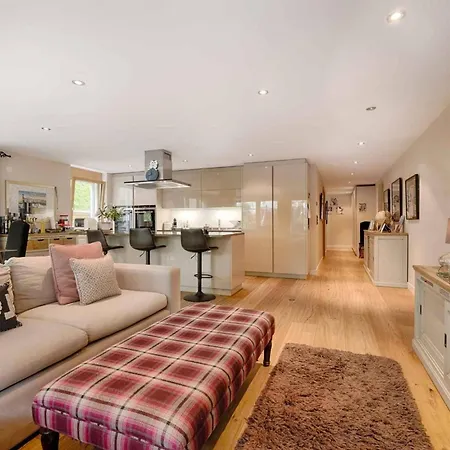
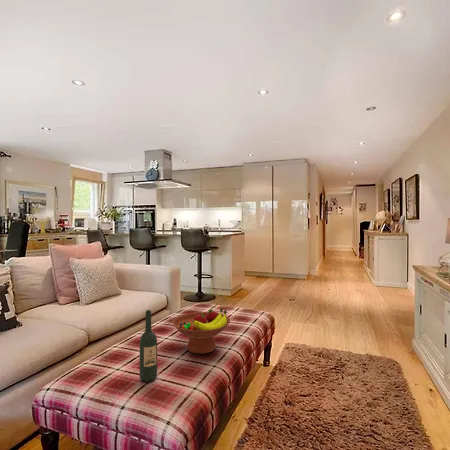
+ wine bottle [139,309,158,382]
+ fruit bowl [171,307,231,355]
